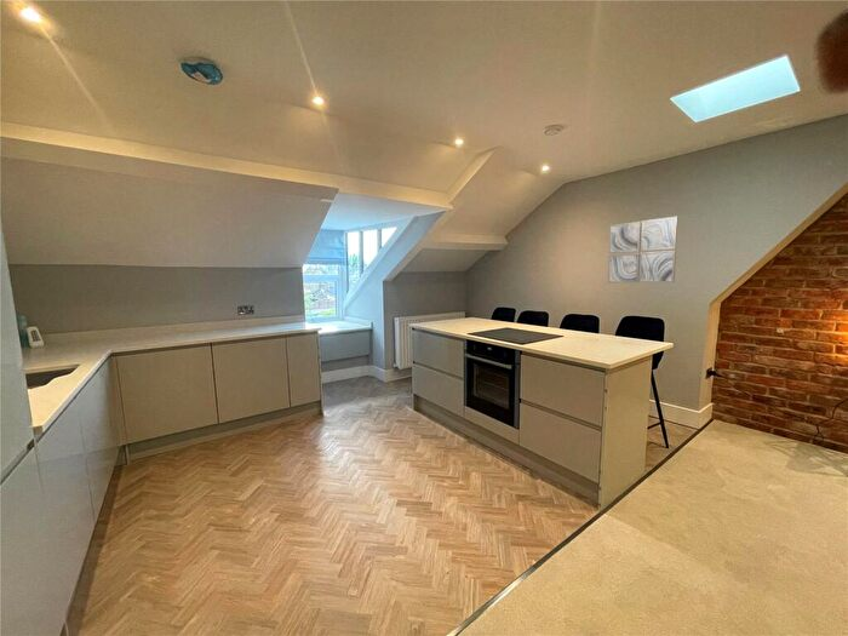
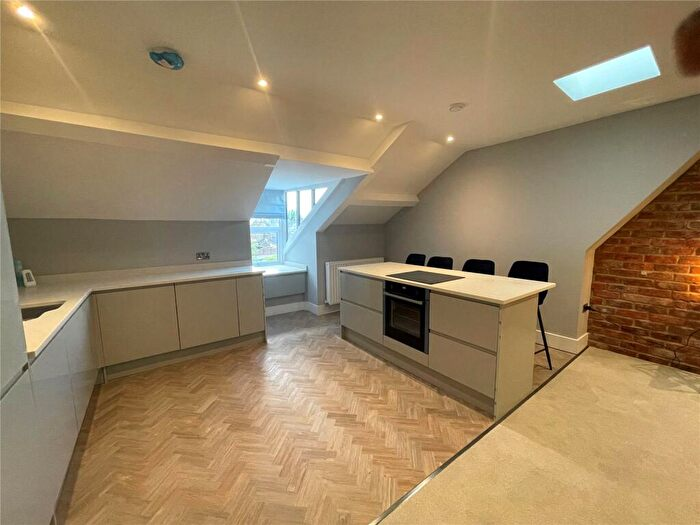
- wall art [607,216,678,285]
